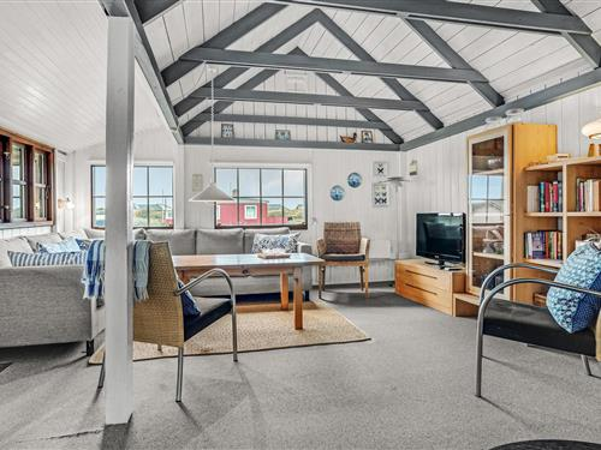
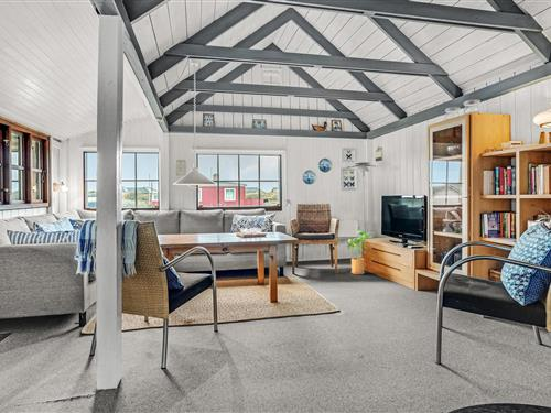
+ house plant [346,229,374,275]
